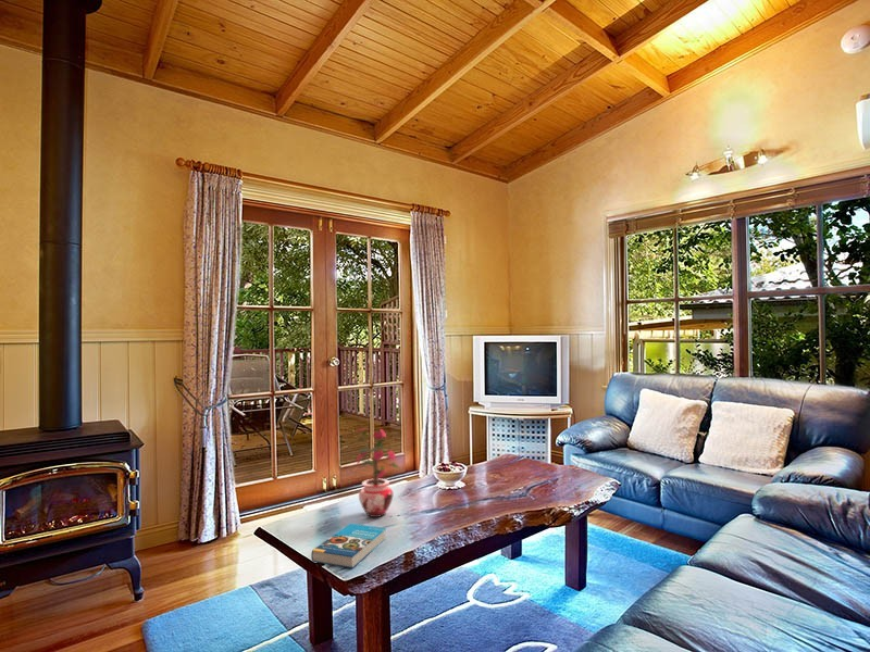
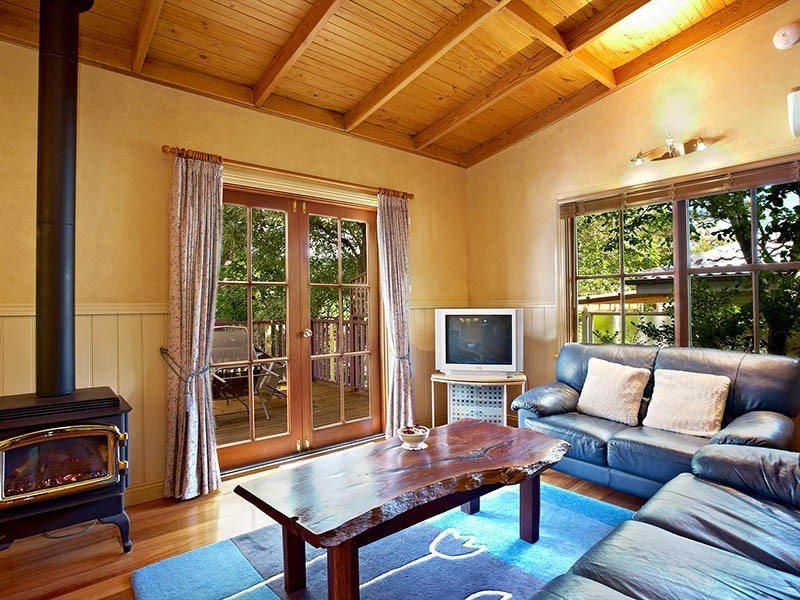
- potted plant [356,425,400,518]
- book [310,523,387,569]
